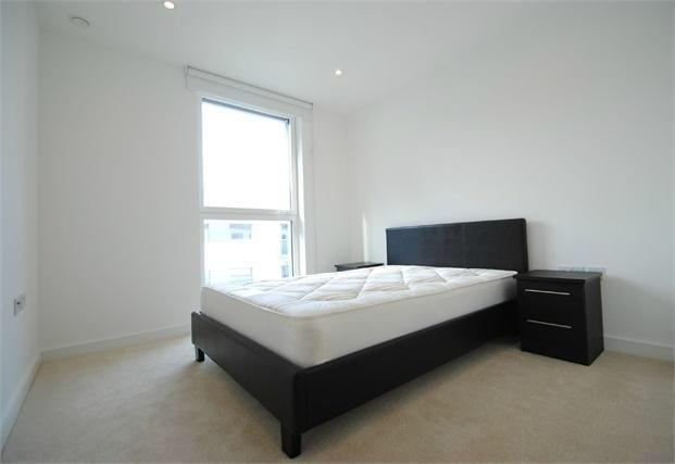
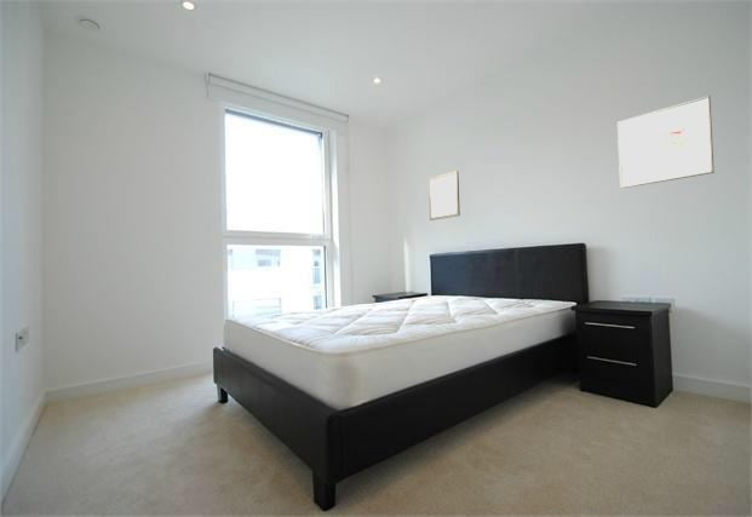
+ wall art [427,170,461,222]
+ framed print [616,94,716,189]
